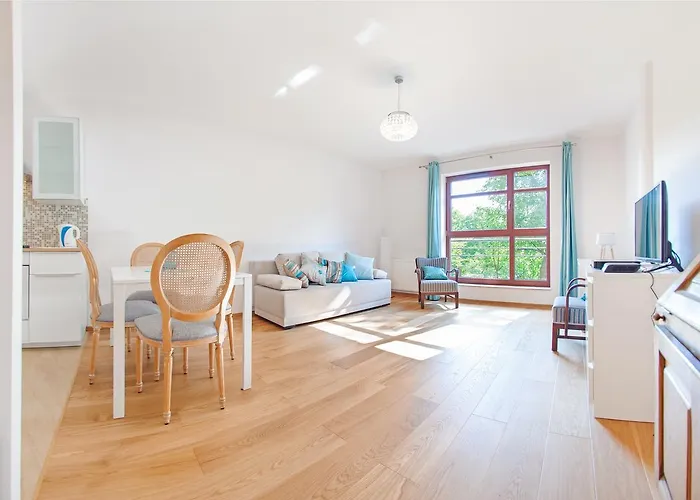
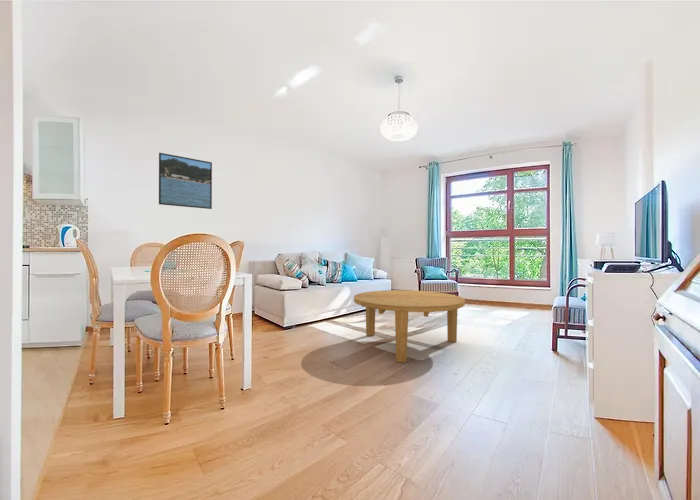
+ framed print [158,152,213,210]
+ coffee table [353,289,466,364]
